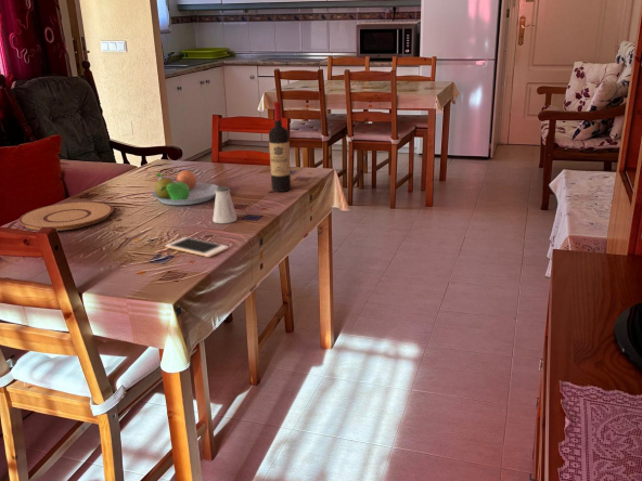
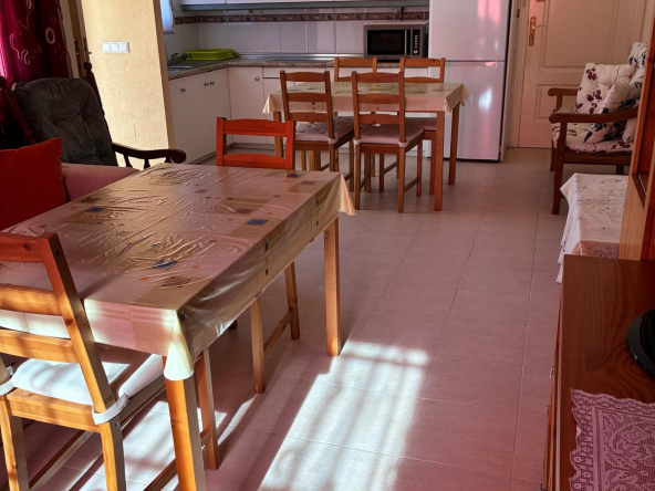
- plate [17,200,115,232]
- fruit bowl [151,169,219,206]
- saltshaker [211,185,237,224]
- cell phone [164,236,230,258]
- wine bottle [268,101,292,193]
